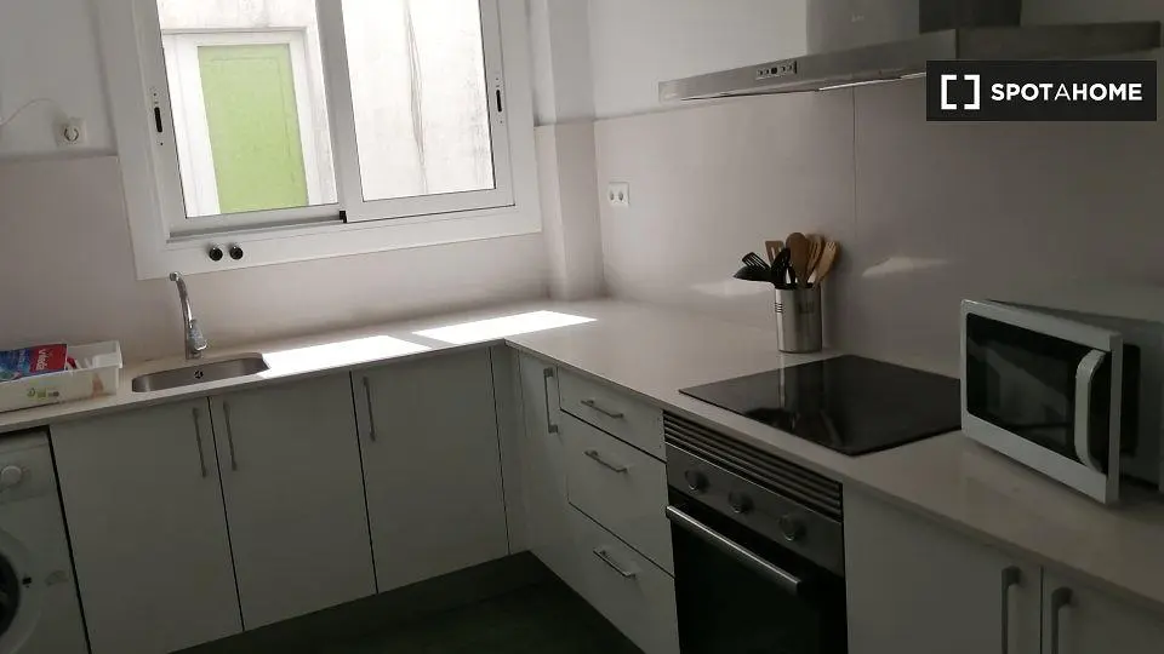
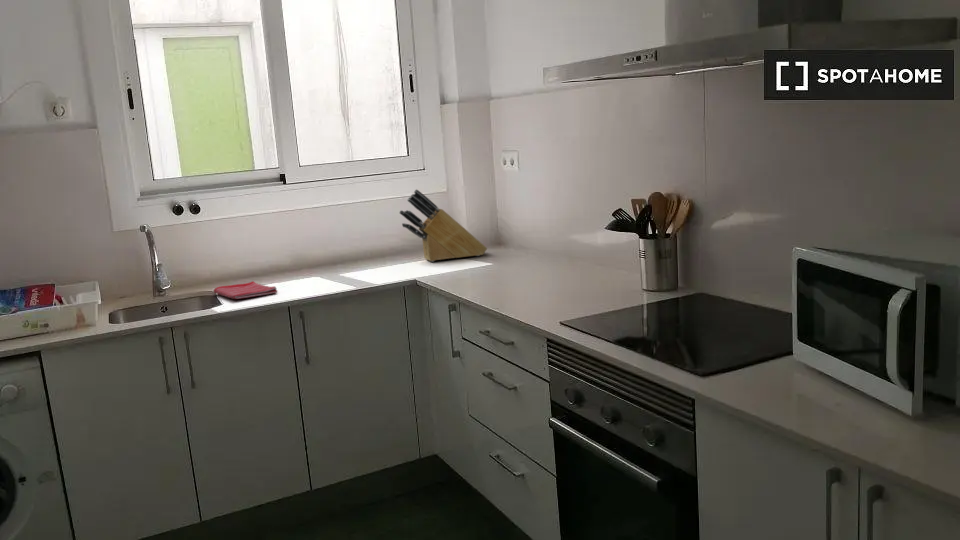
+ dish towel [213,280,279,300]
+ knife block [399,188,488,263]
